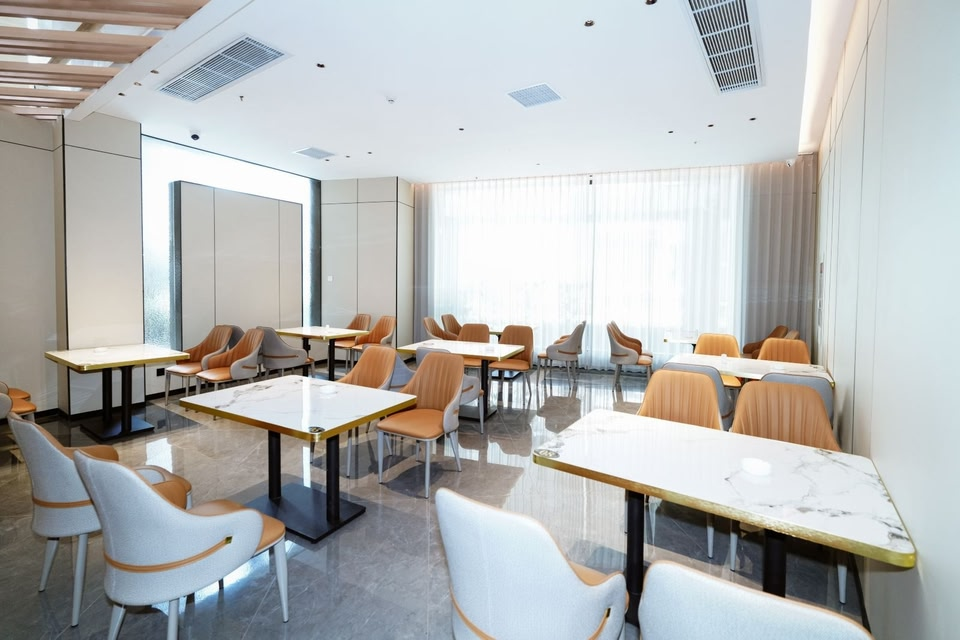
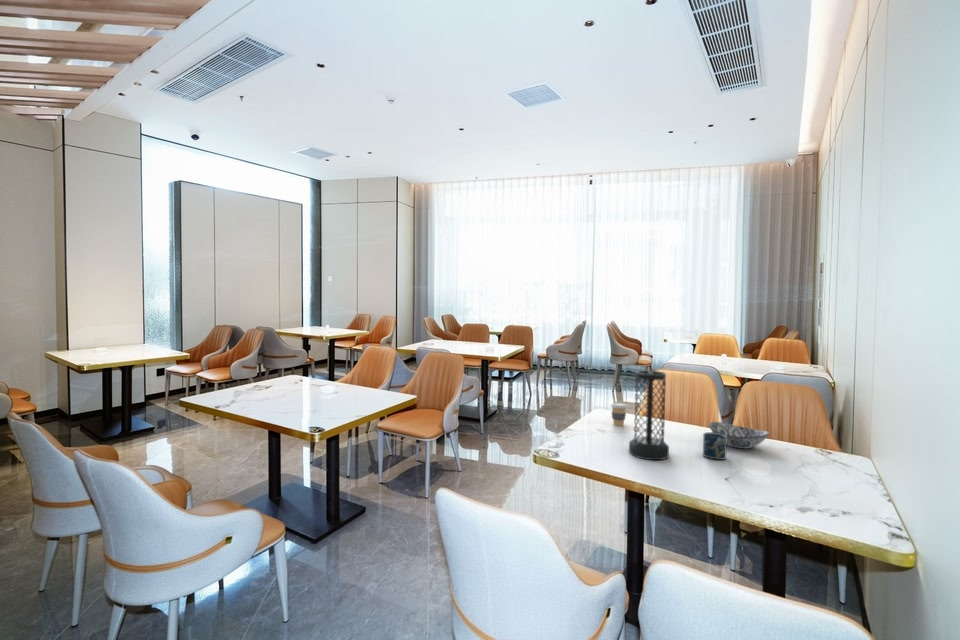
+ coffee cup [610,402,628,427]
+ cup [702,431,728,461]
+ decorative bowl [707,421,771,450]
+ vase [628,370,670,461]
